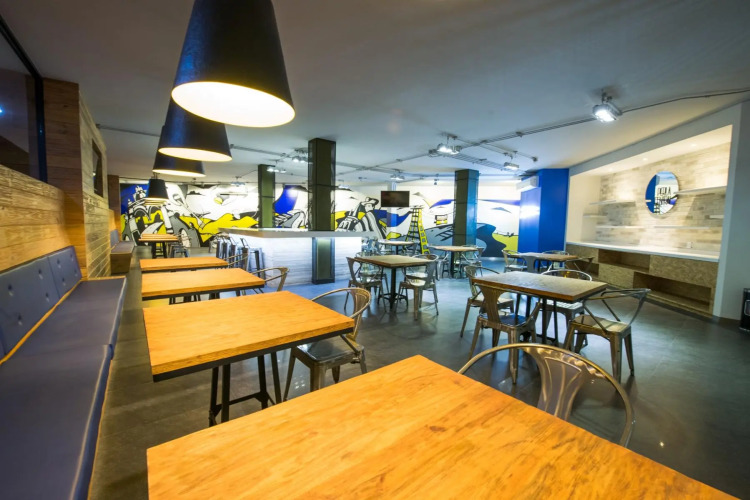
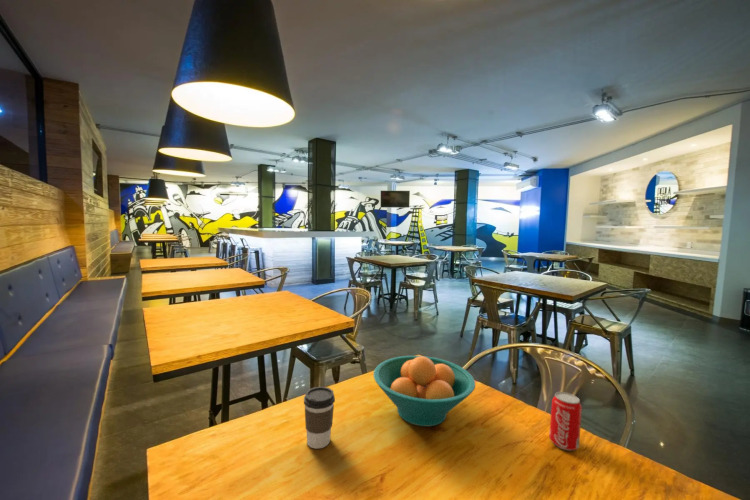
+ coffee cup [303,386,336,450]
+ beverage can [548,391,583,451]
+ fruit bowl [372,355,476,427]
